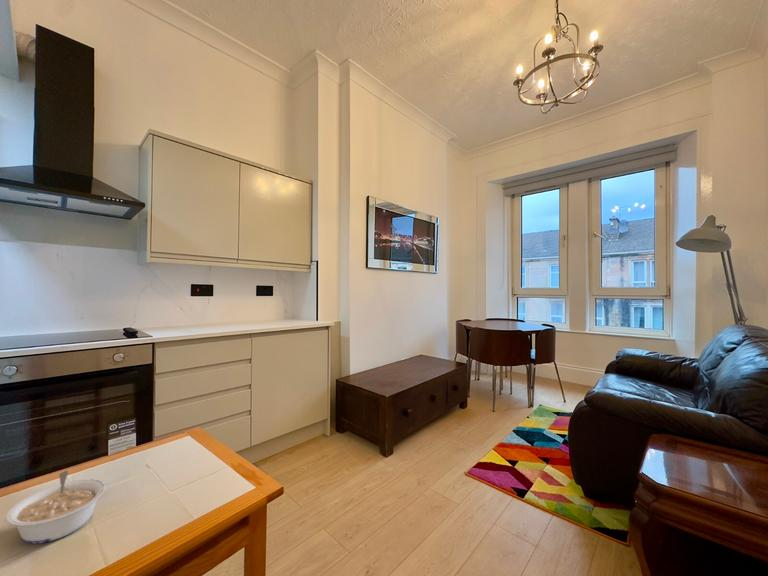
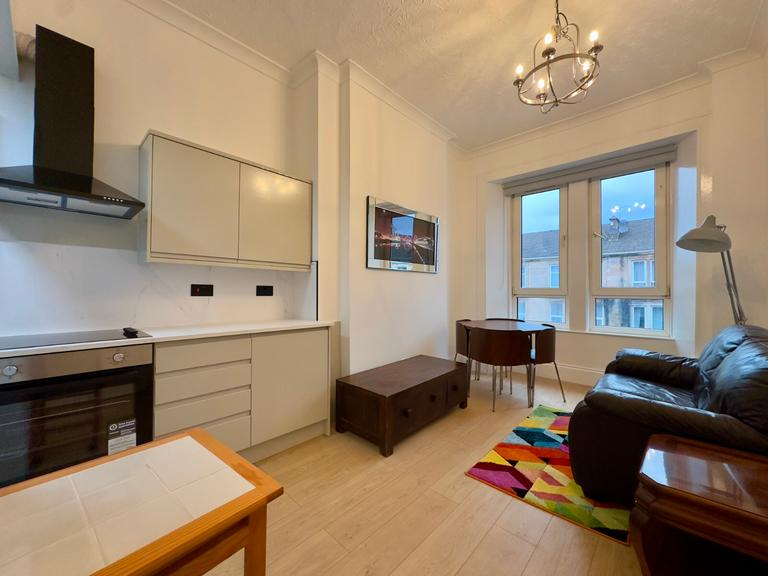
- legume [4,470,106,544]
